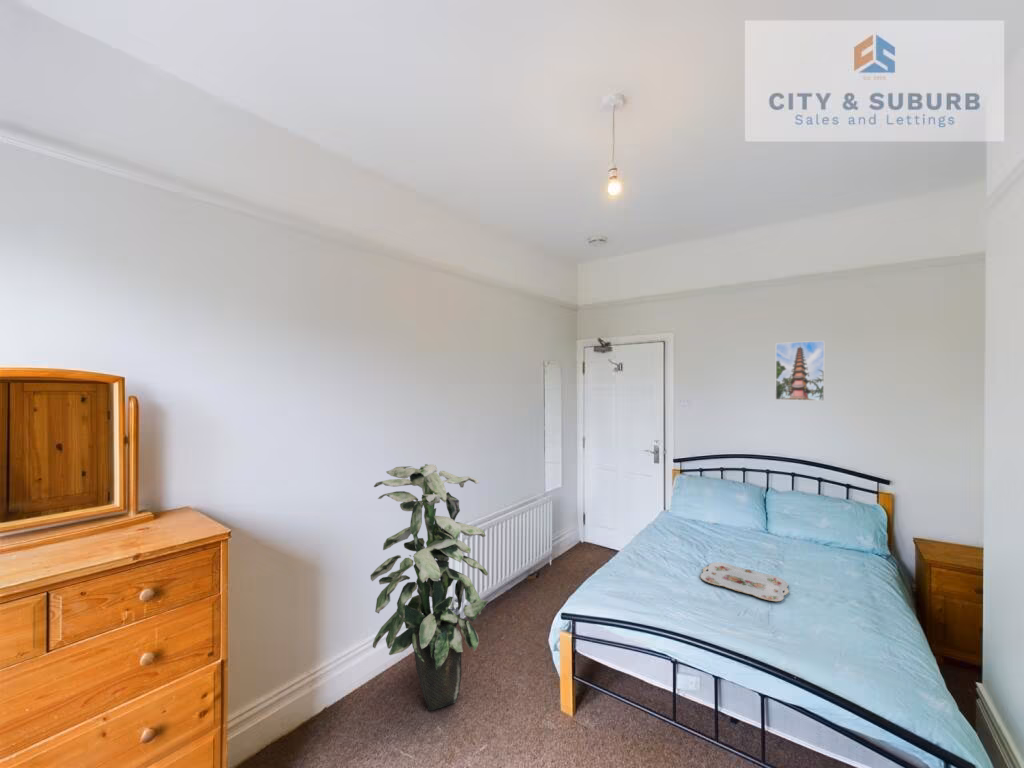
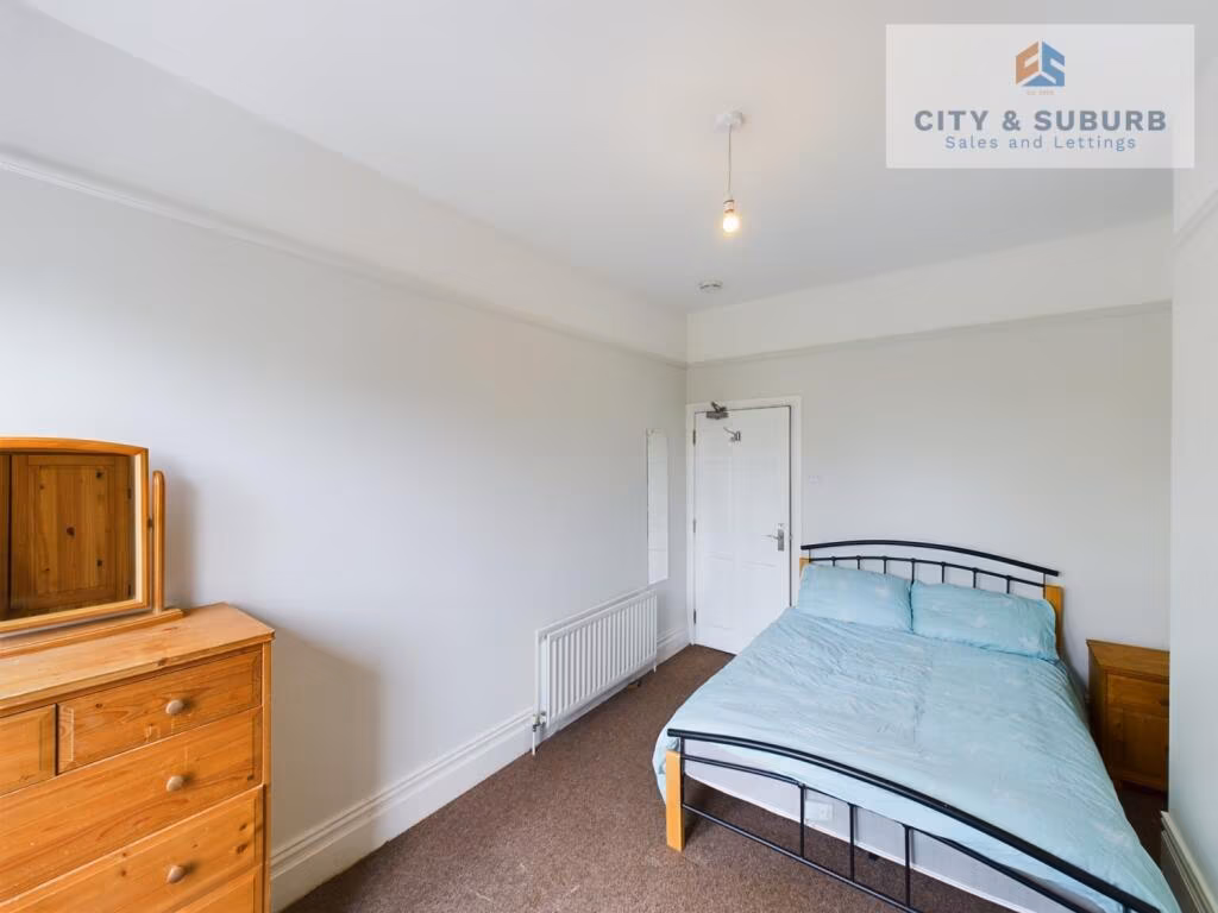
- indoor plant [369,463,489,711]
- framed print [774,340,826,402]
- serving tray [700,561,790,602]
